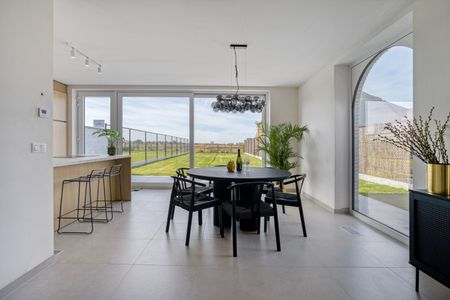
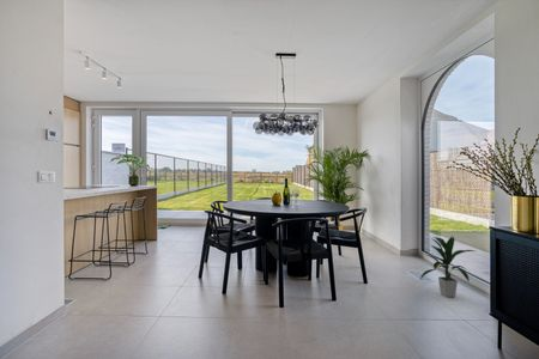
+ indoor plant [419,235,476,298]
